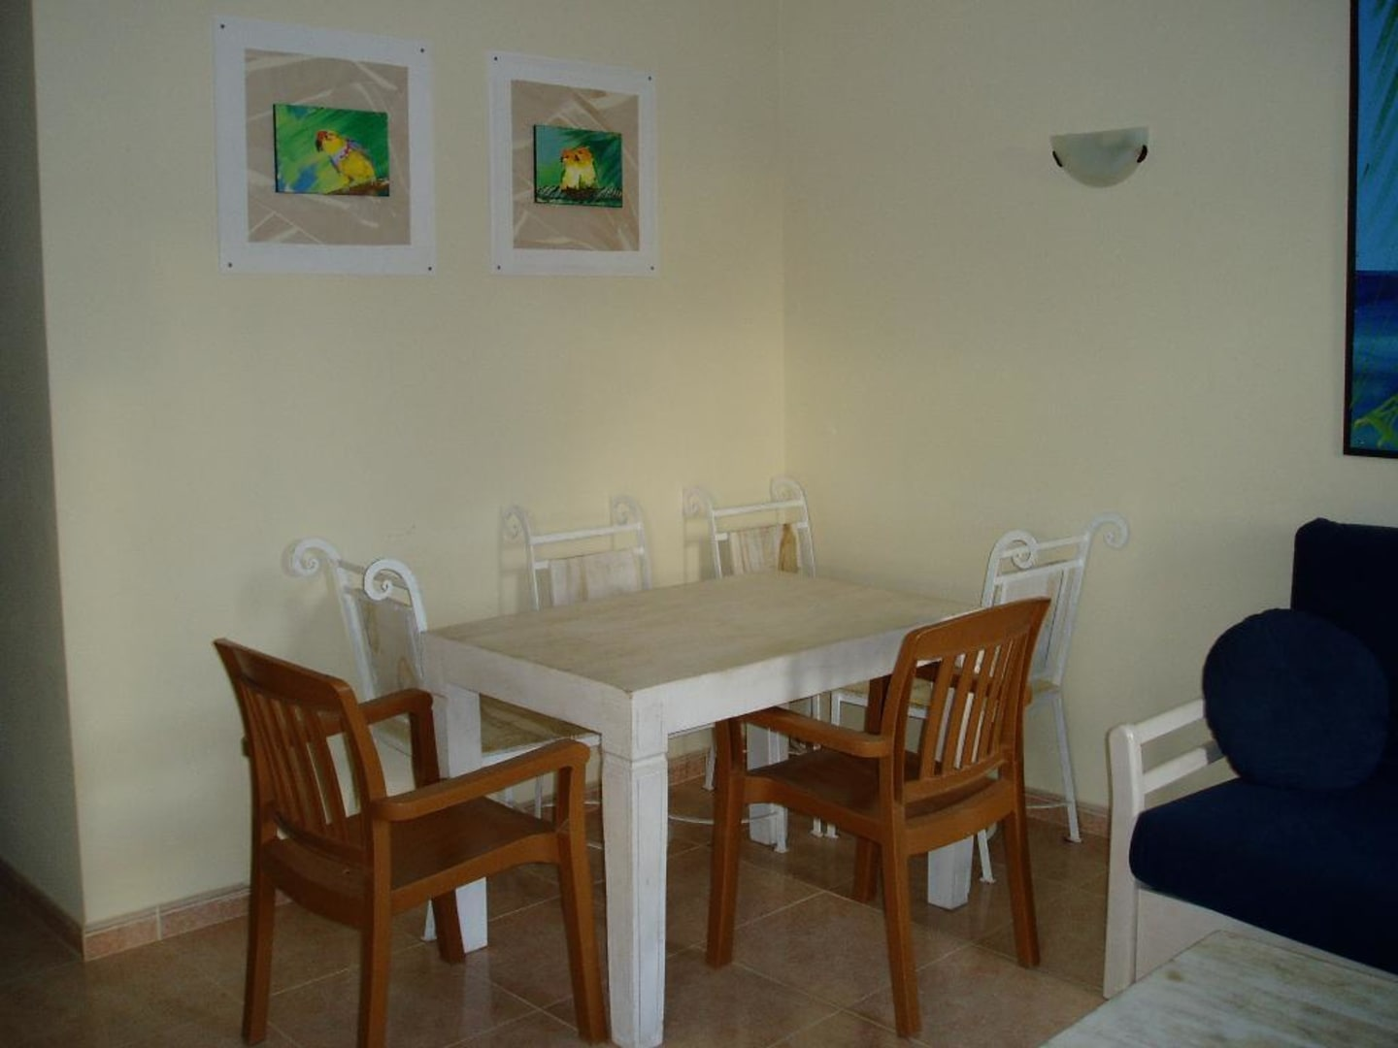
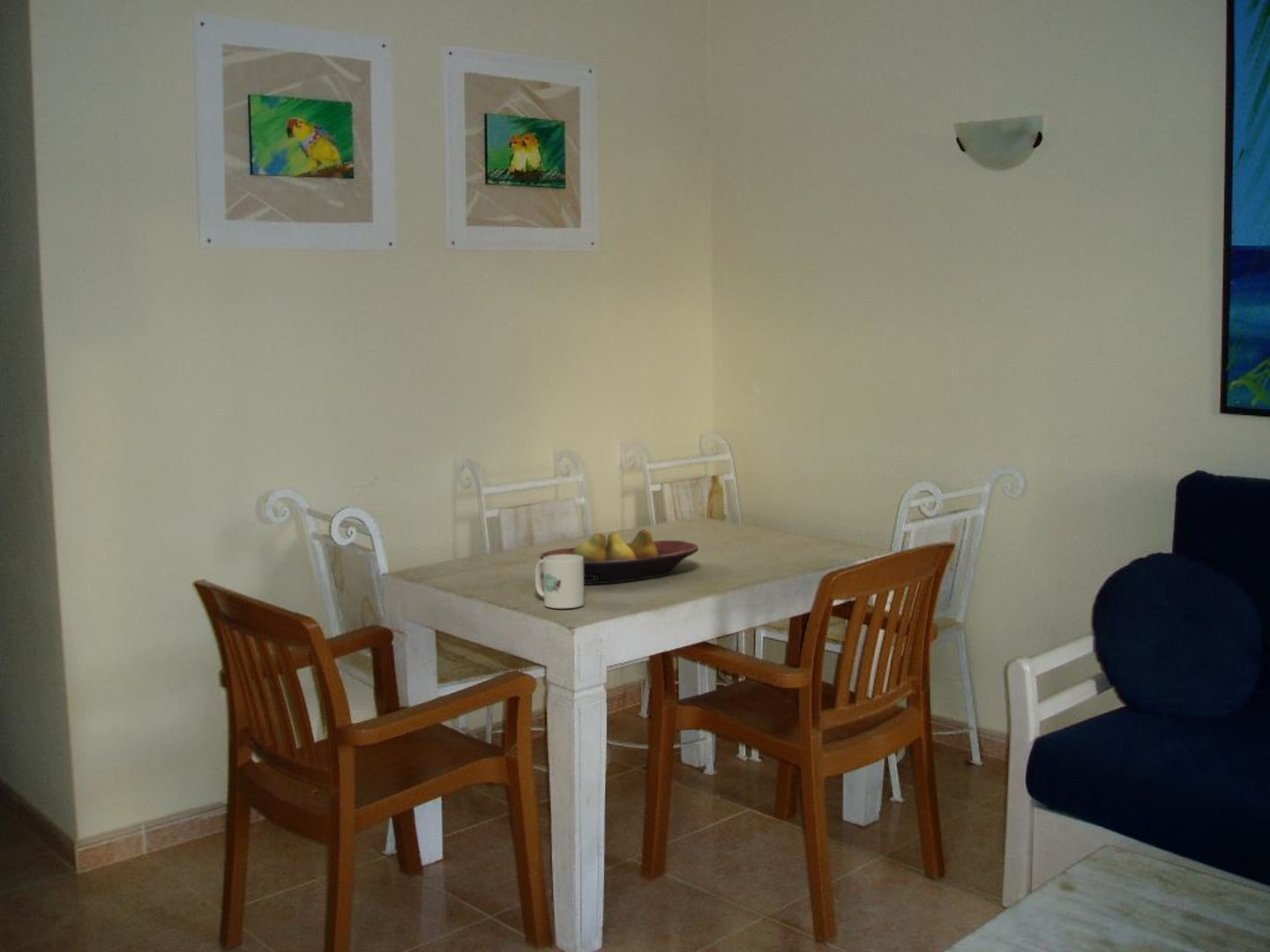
+ fruit bowl [539,528,699,585]
+ mug [534,554,585,609]
